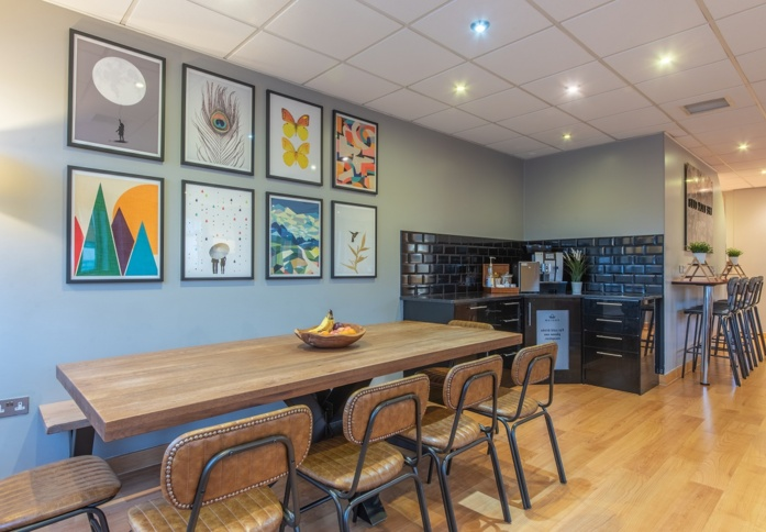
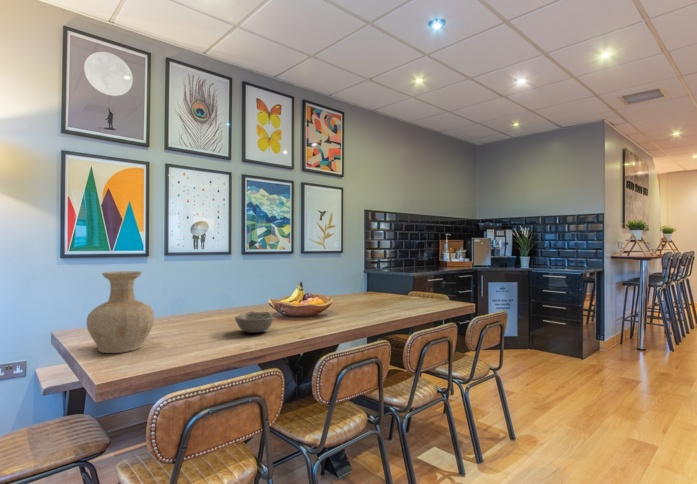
+ bowl [234,310,274,334]
+ vase [85,270,155,354]
